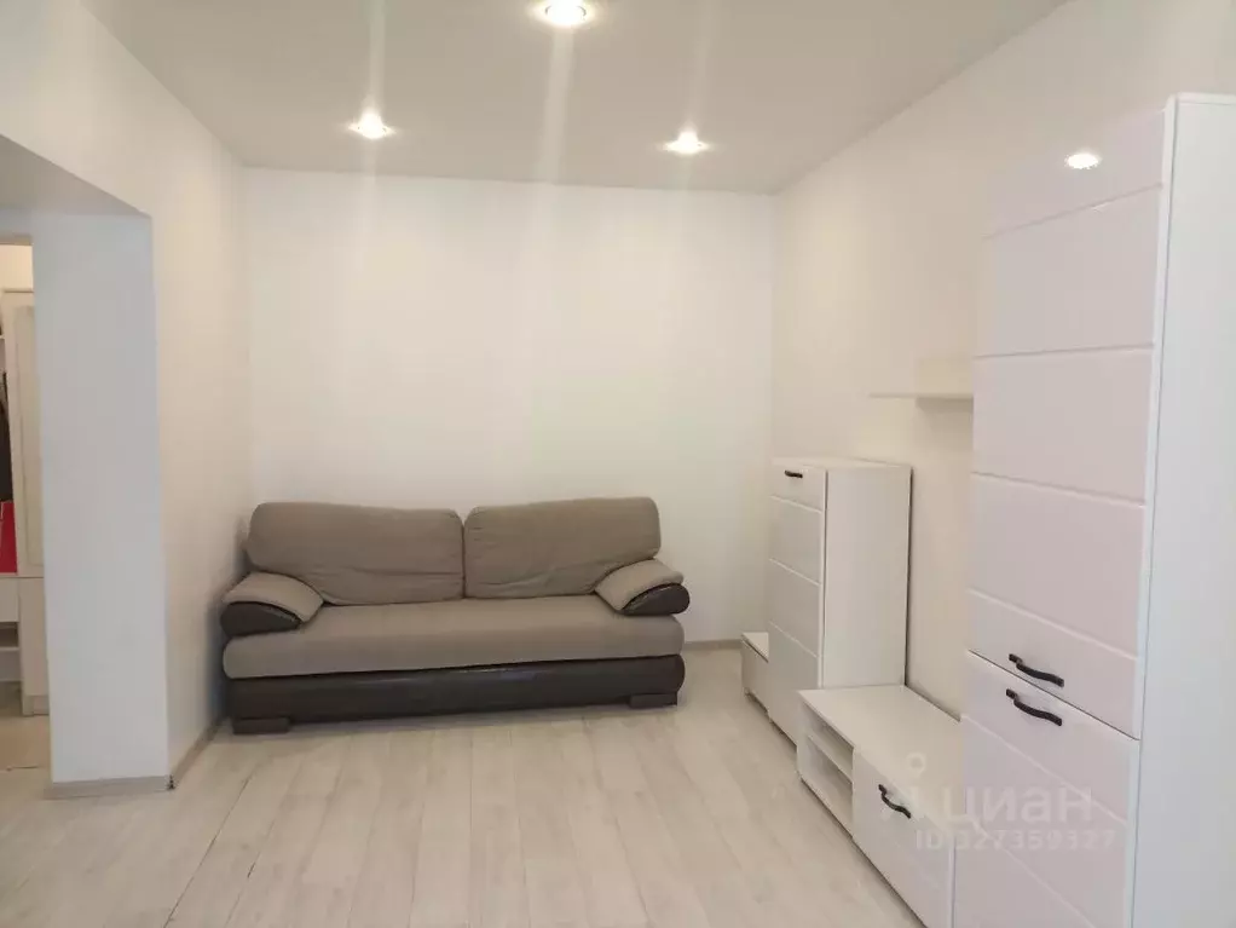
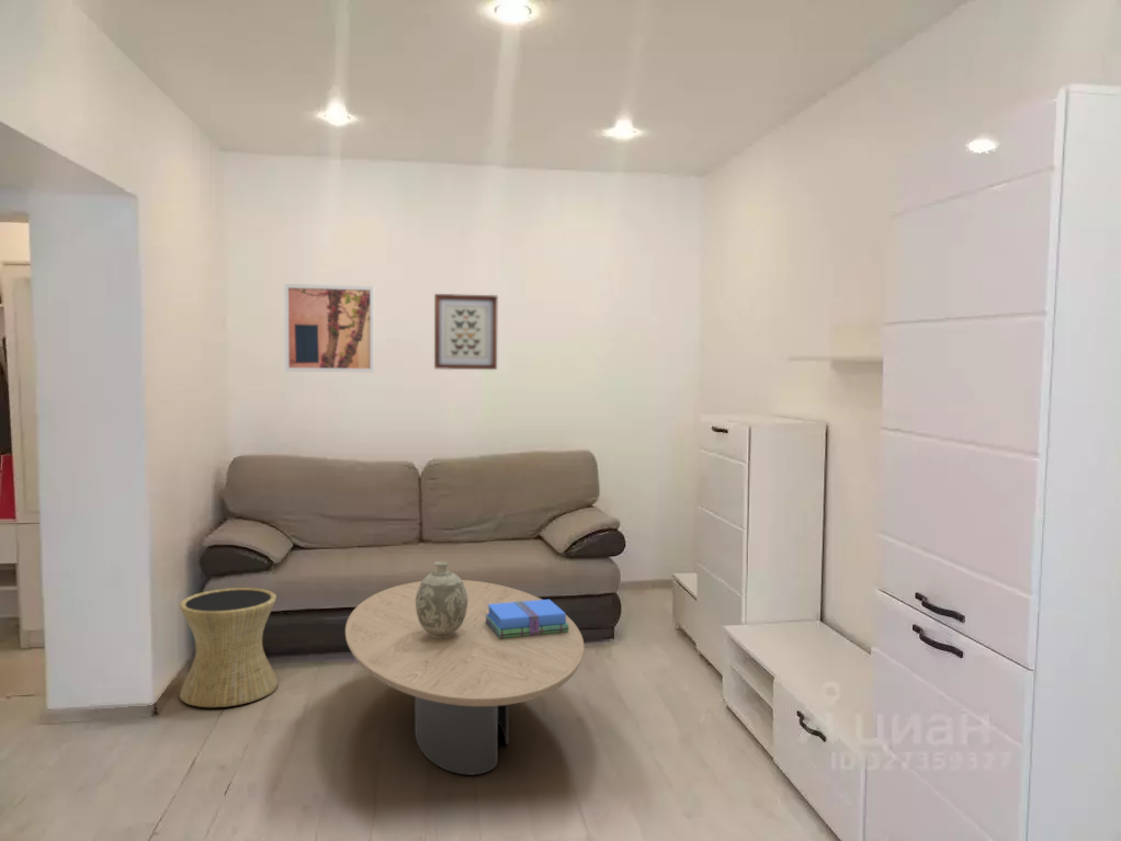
+ coffee table [344,579,586,776]
+ decorative vase [416,560,467,638]
+ side table [179,587,280,708]
+ wall art [283,283,375,374]
+ wall art [433,293,499,371]
+ books [485,599,568,638]
